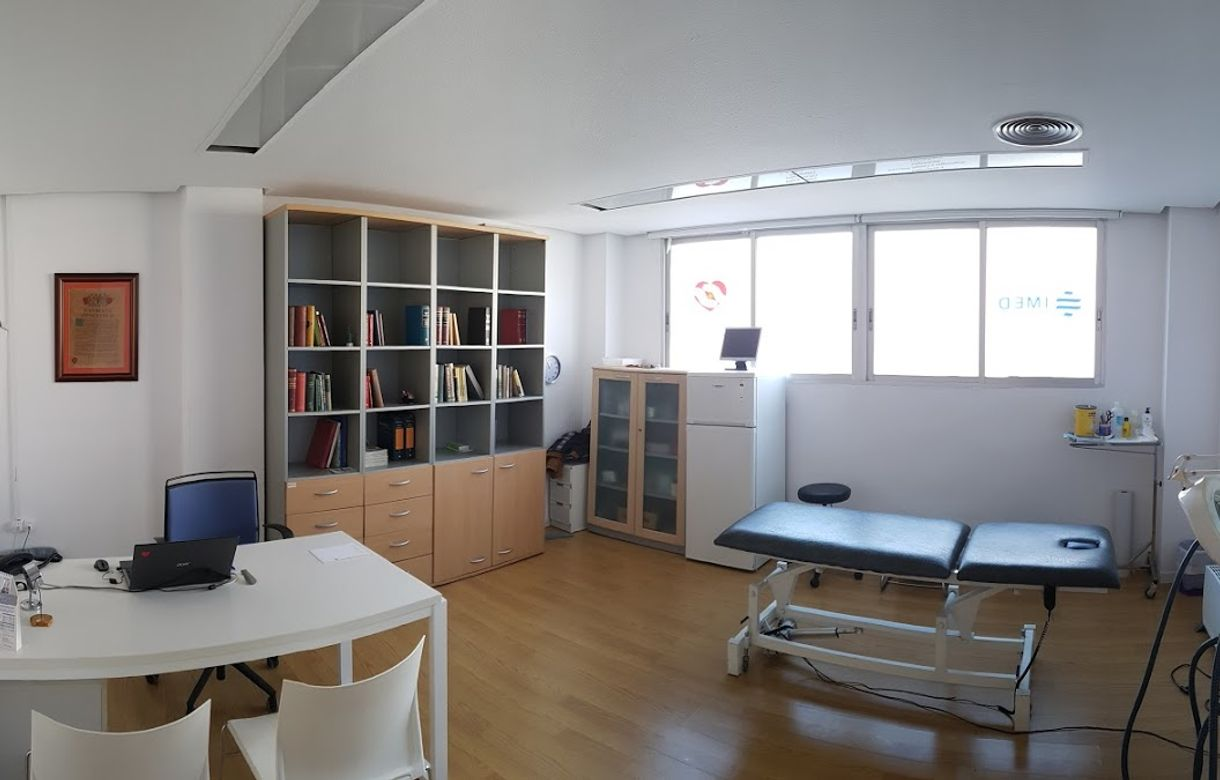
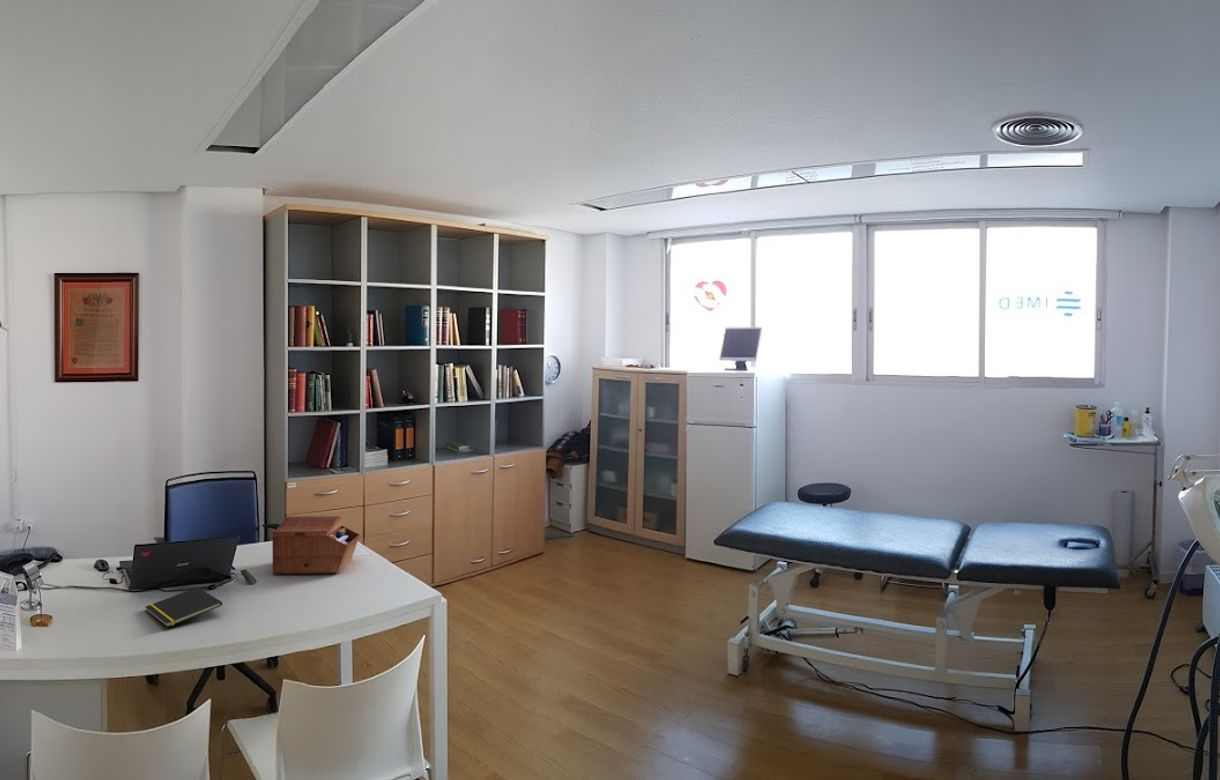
+ sewing box [272,515,361,575]
+ notepad [145,586,223,628]
